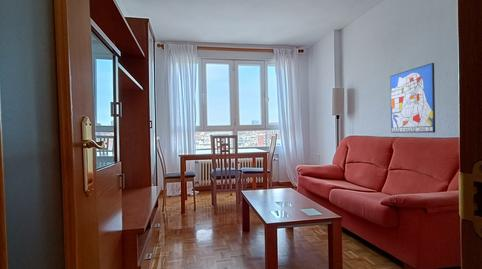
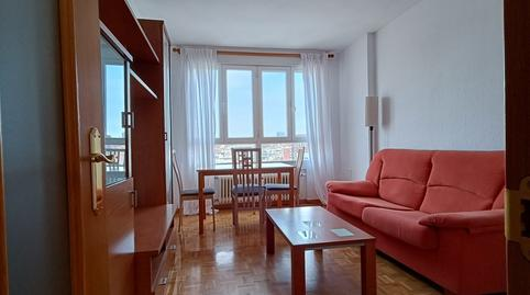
- wall art [389,62,436,134]
